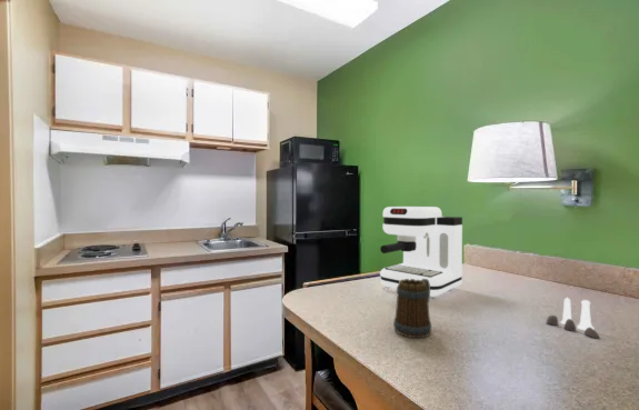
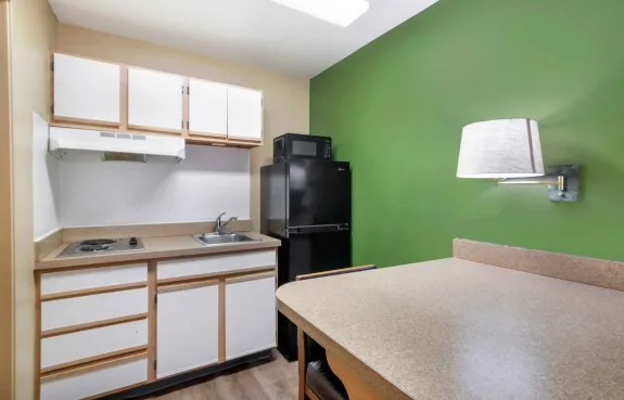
- mug [392,279,432,339]
- salt and pepper shaker set [546,297,600,339]
- coffee maker [379,206,463,299]
